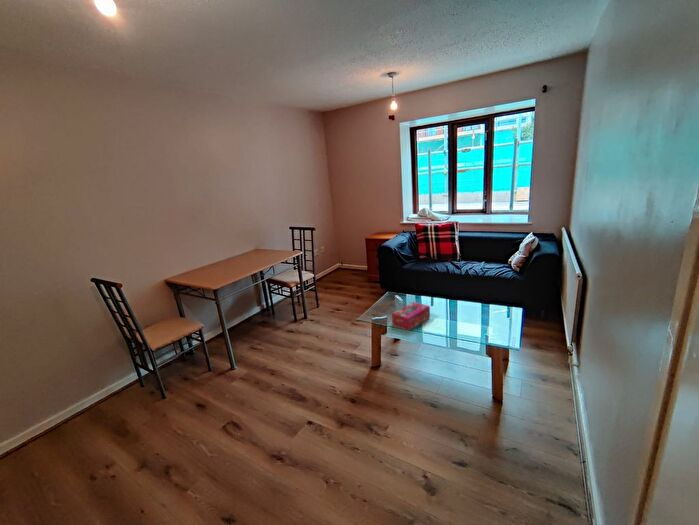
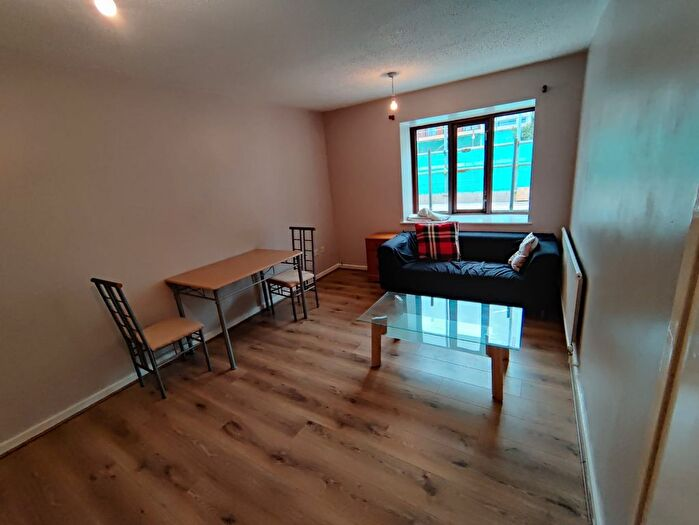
- tissue box [391,301,431,332]
